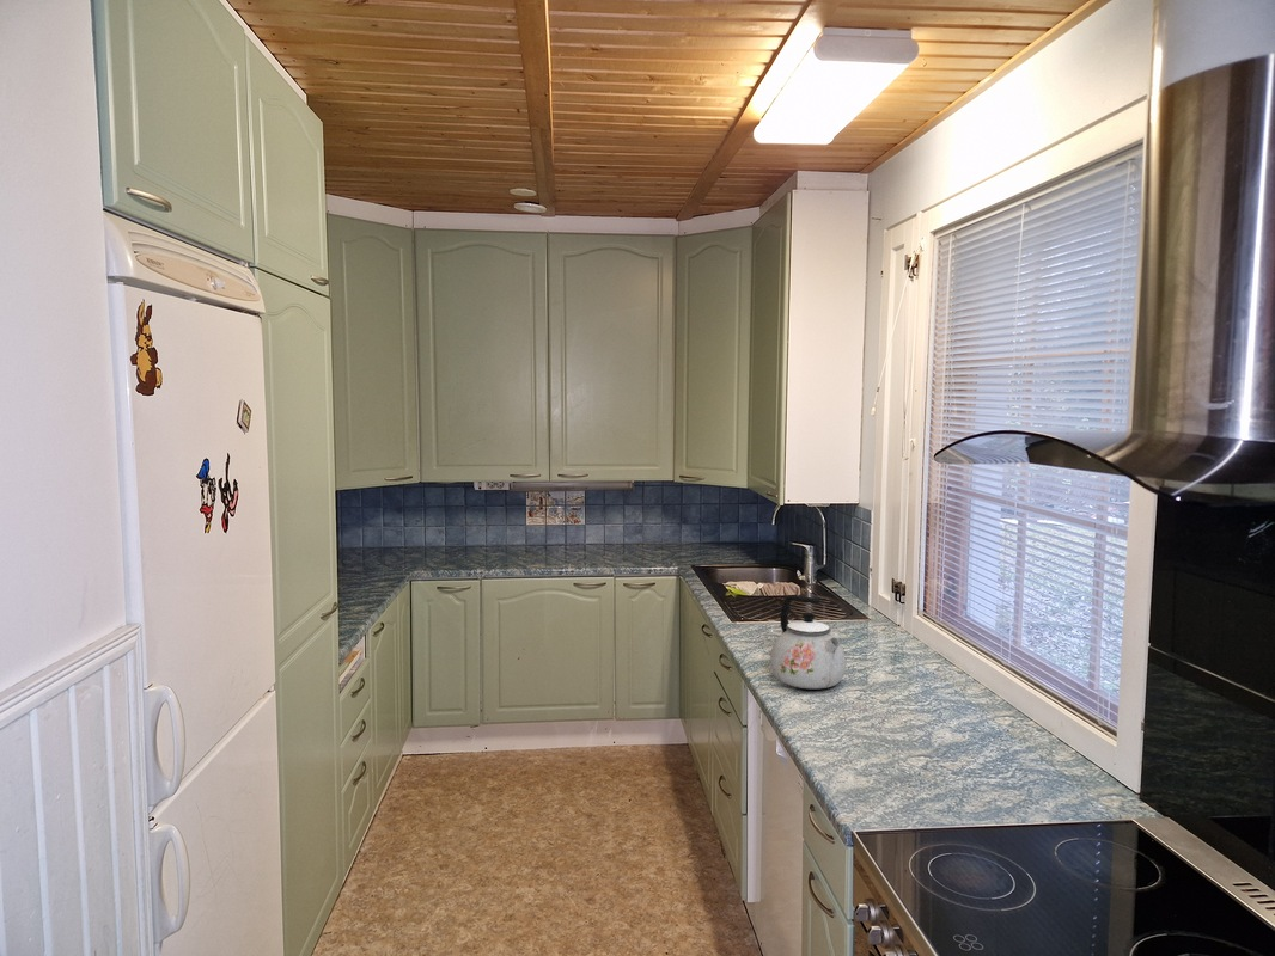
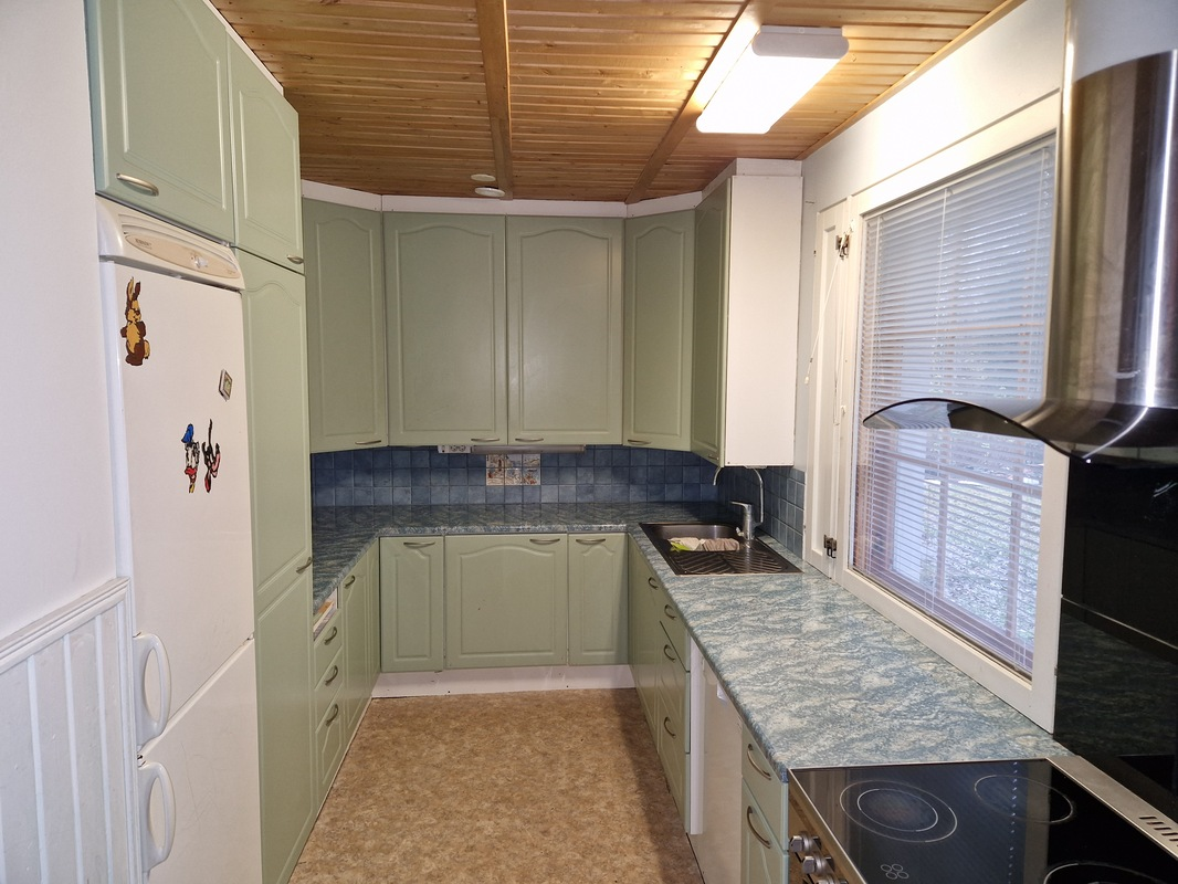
- kettle [769,594,847,690]
